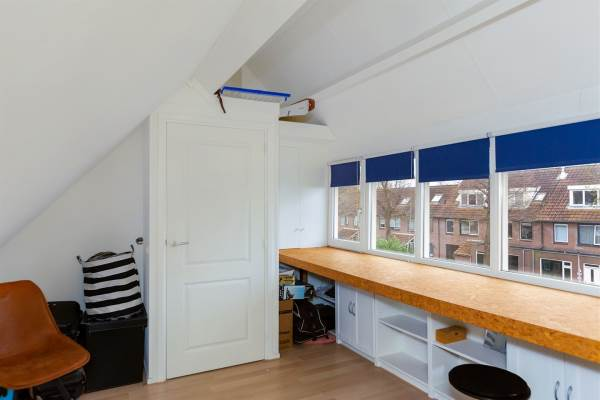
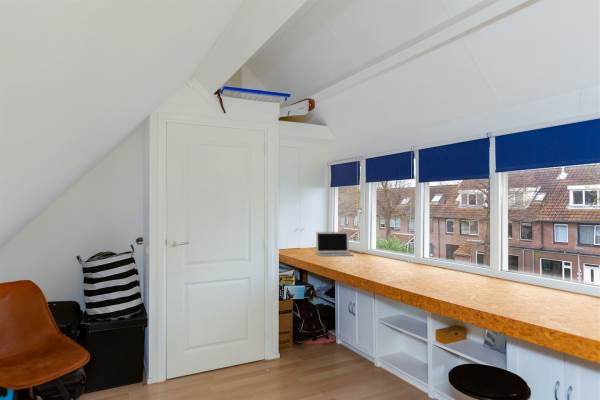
+ laptop [315,231,355,257]
